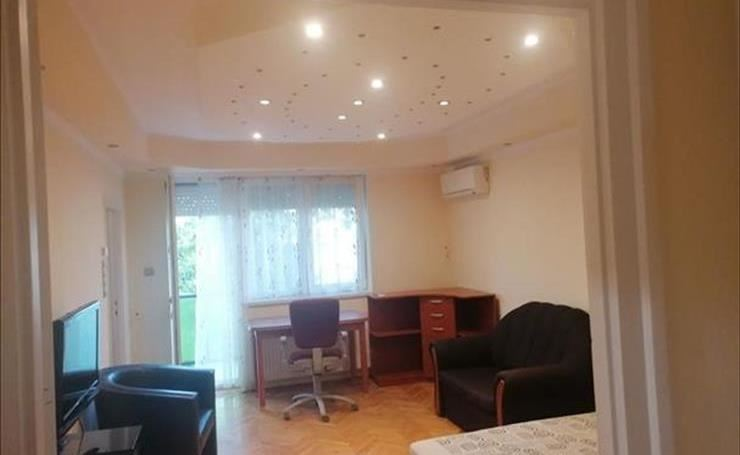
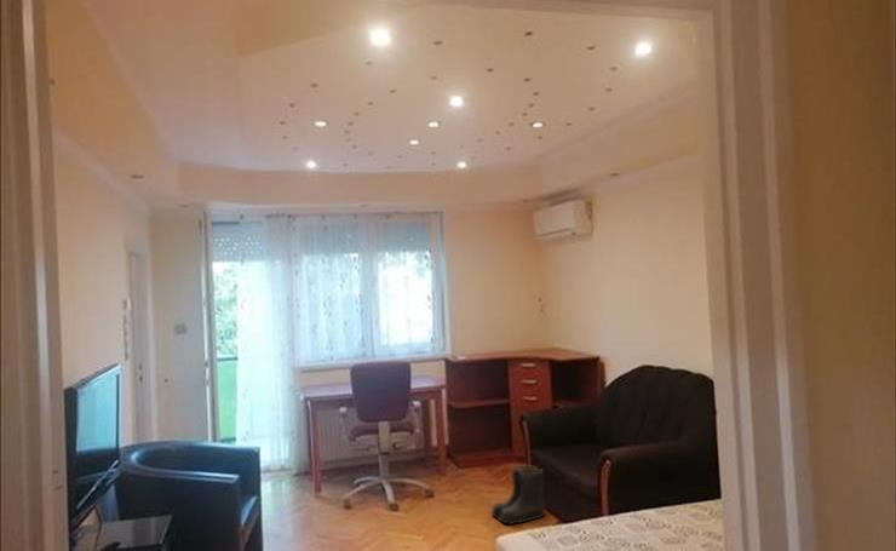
+ boots [490,464,547,526]
